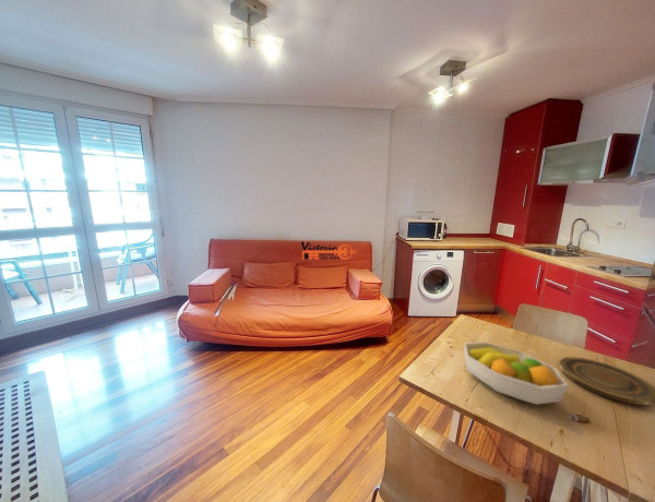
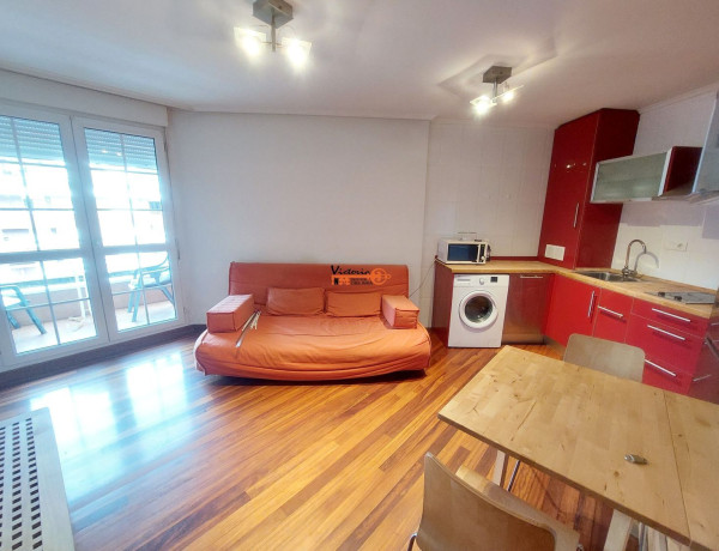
- plate [558,356,655,406]
- fruit bowl [463,340,569,405]
